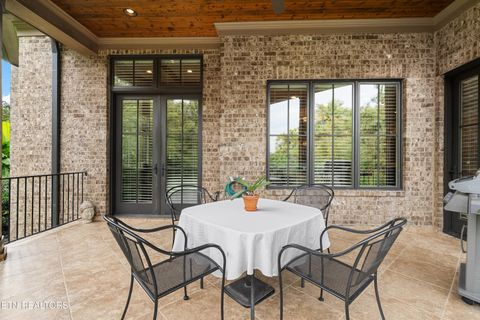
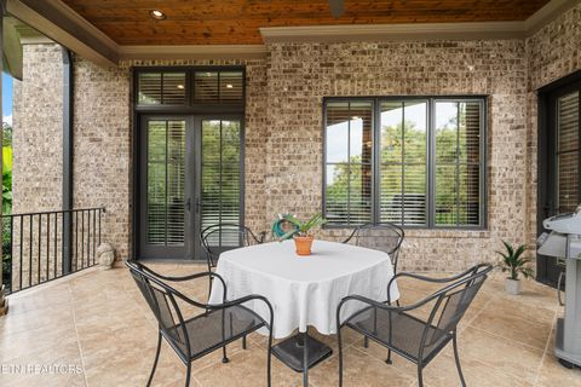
+ indoor plant [491,237,539,296]
